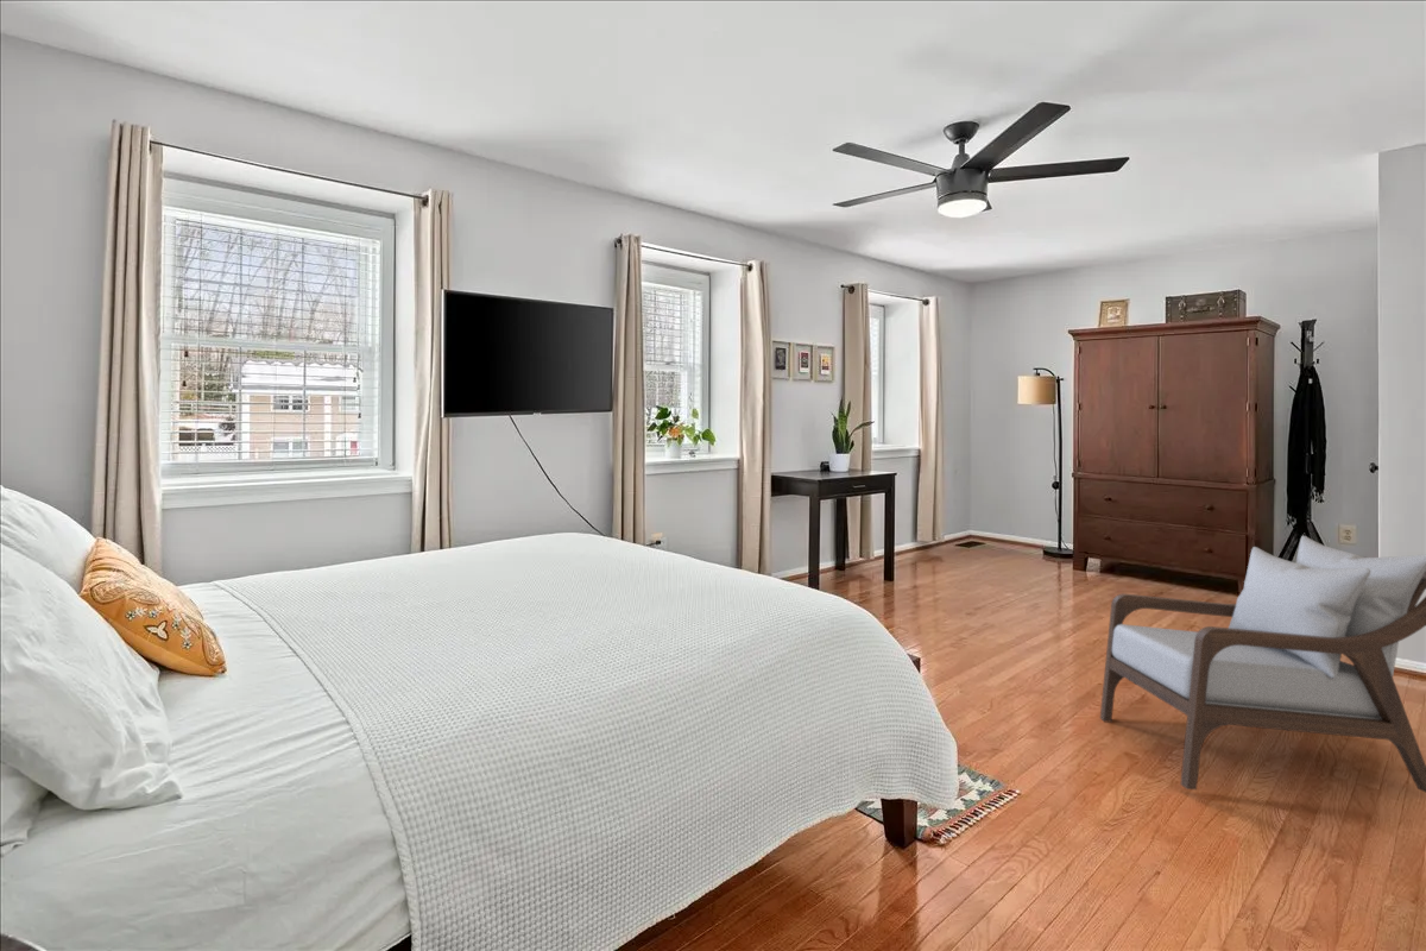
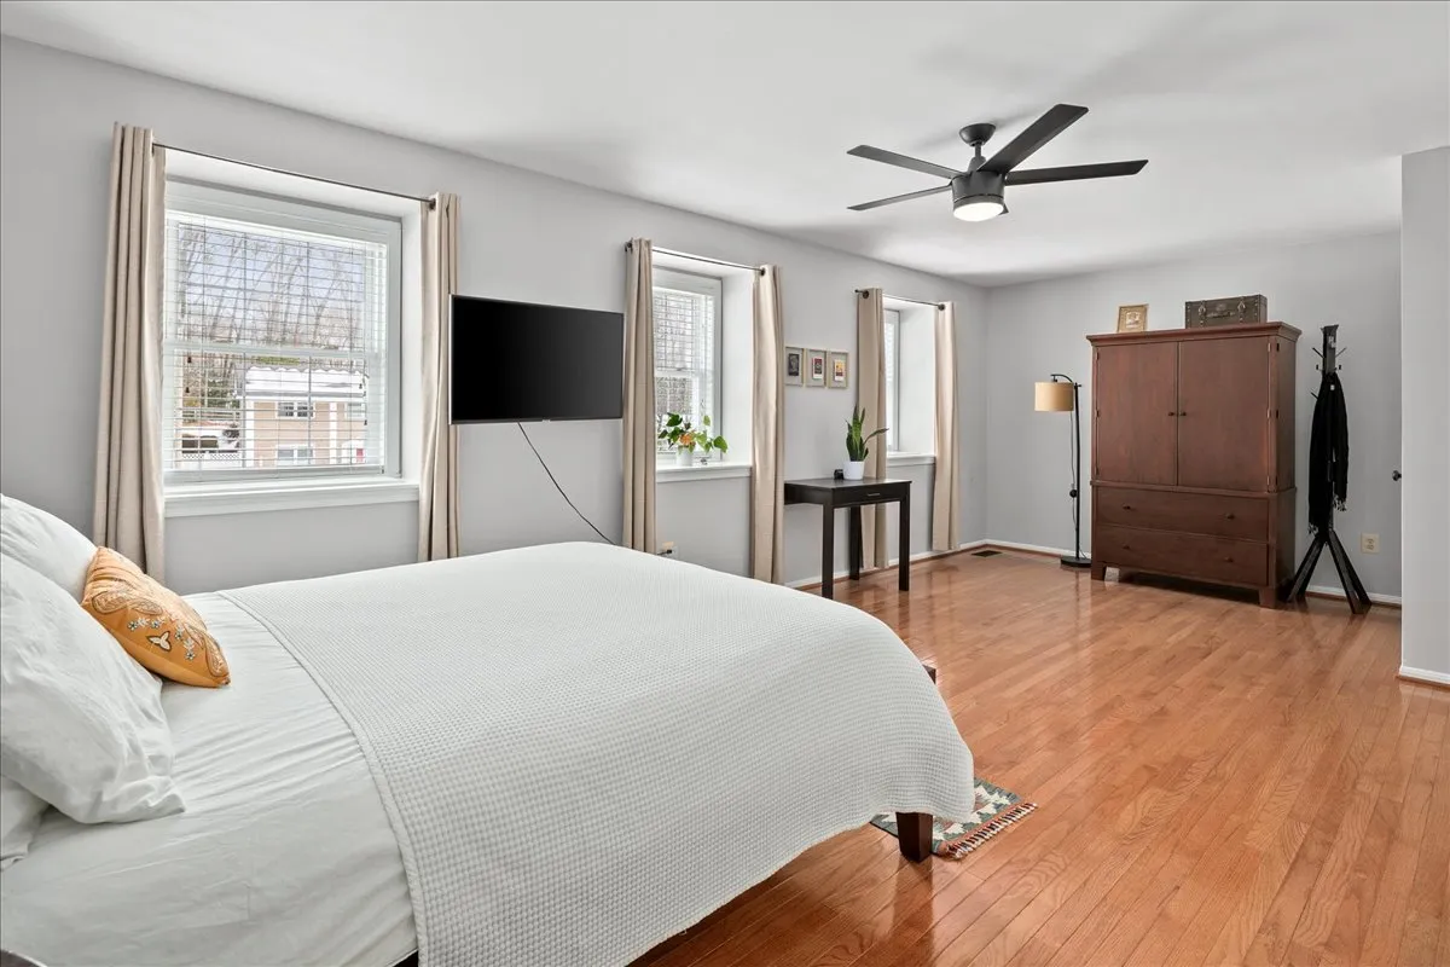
- armchair [1099,535,1426,794]
